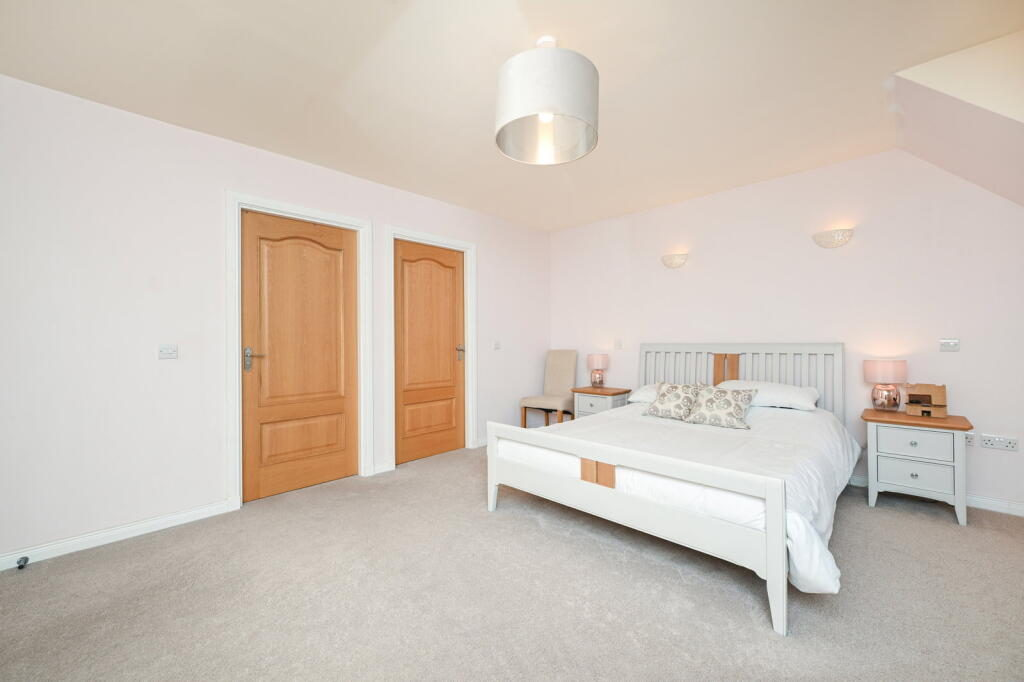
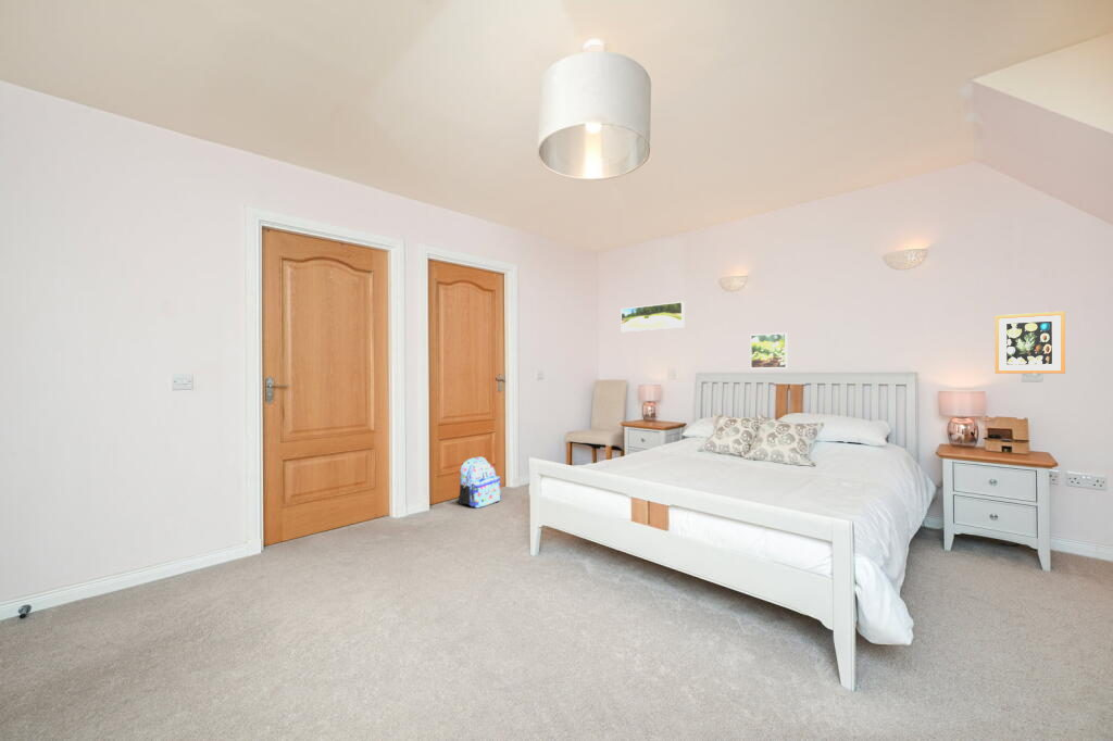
+ wall art [995,311,1066,375]
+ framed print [749,331,789,369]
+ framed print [620,301,685,332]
+ backpack [458,456,502,508]
